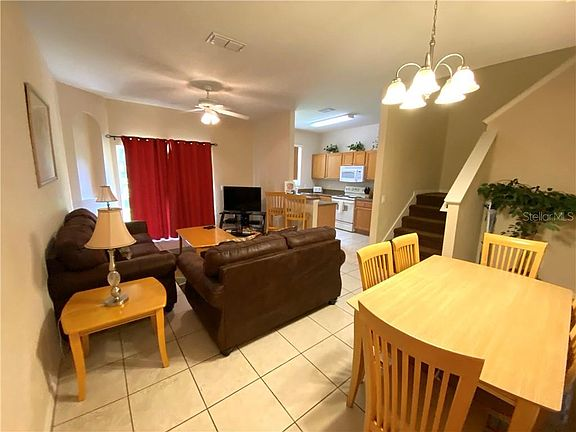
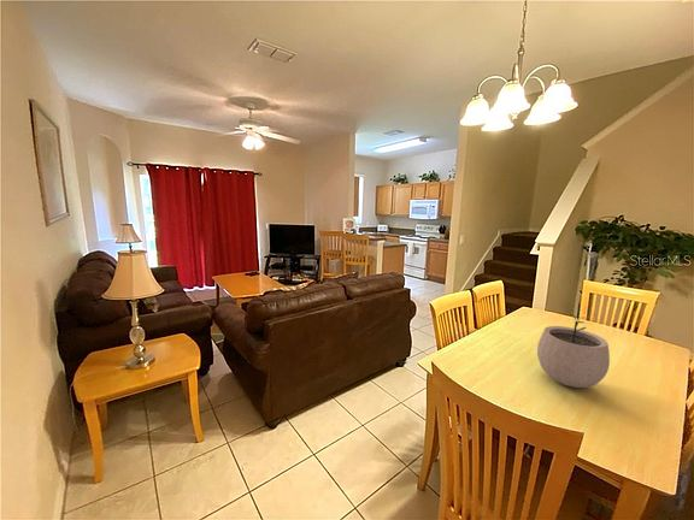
+ plant pot [536,313,611,389]
